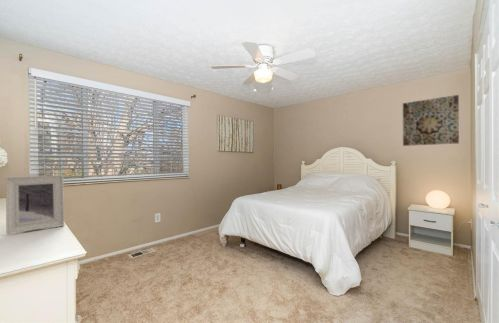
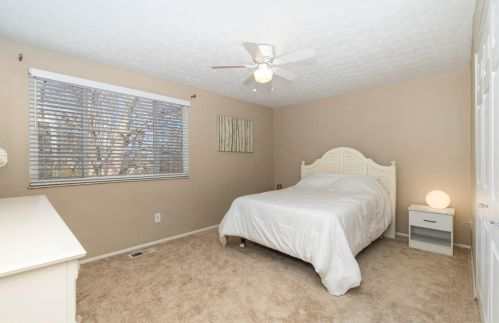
- wall art [402,94,460,147]
- picture frame [5,174,65,235]
